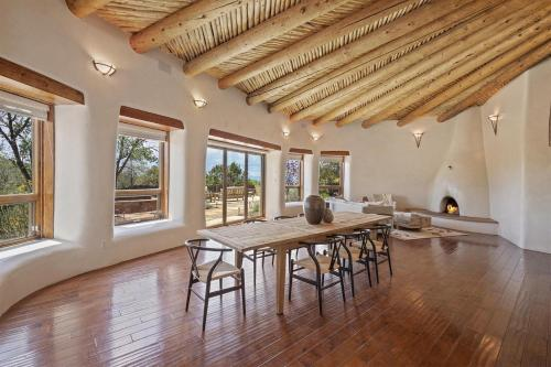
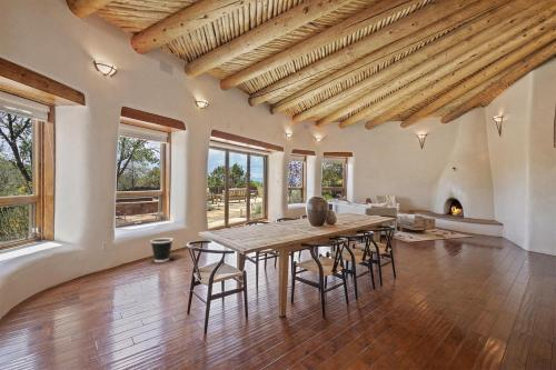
+ wastebasket [149,237,175,263]
